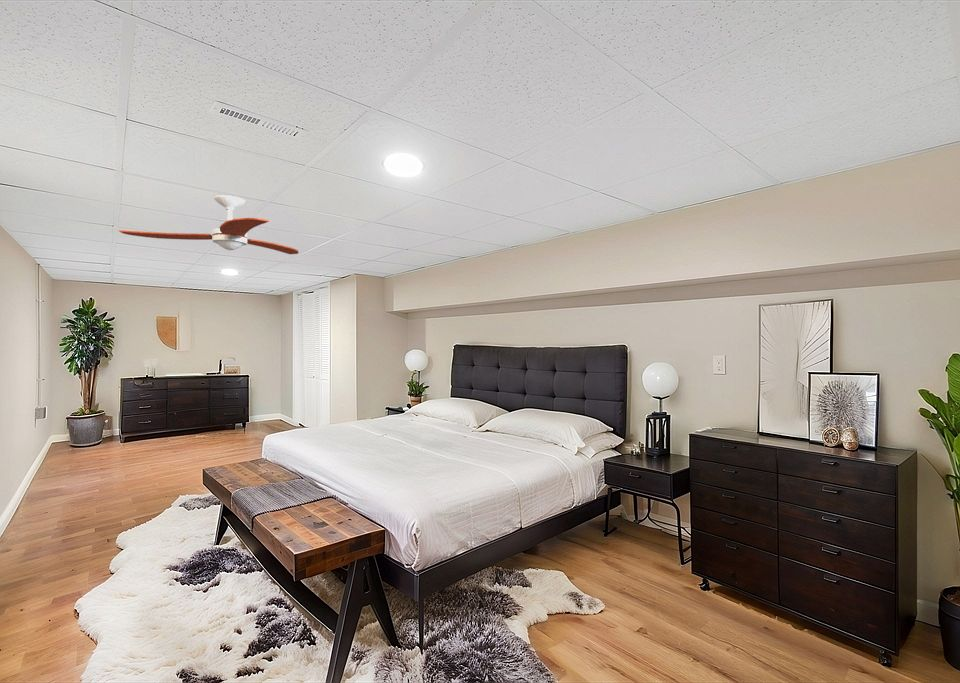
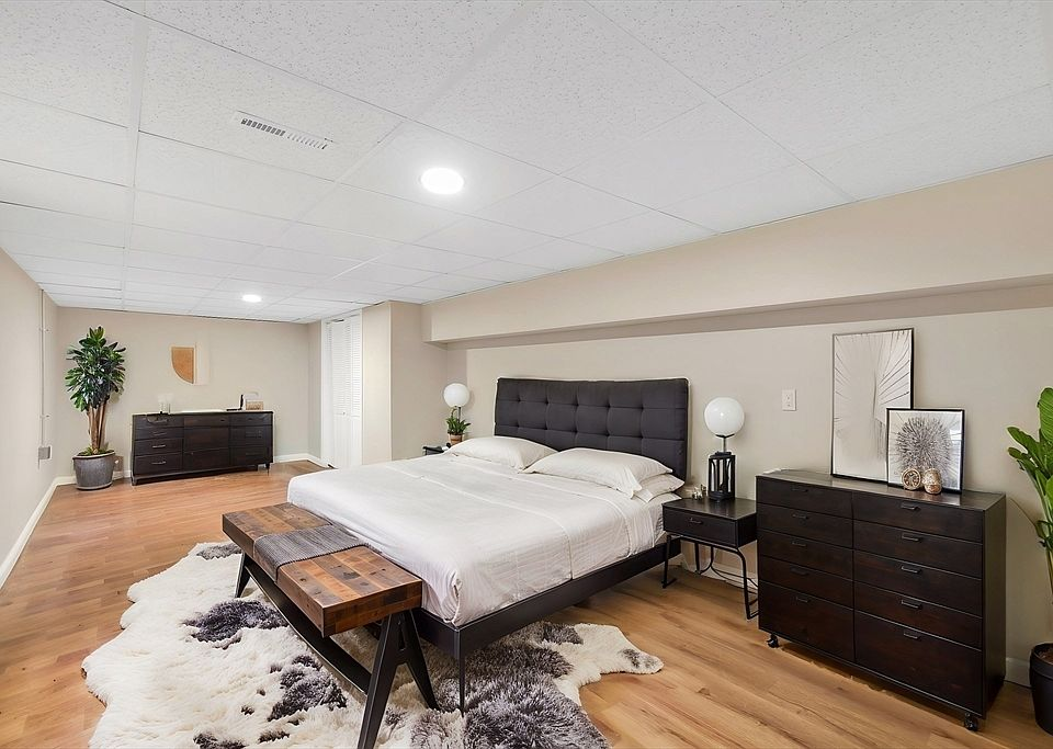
- ceiling fan [118,194,300,255]
